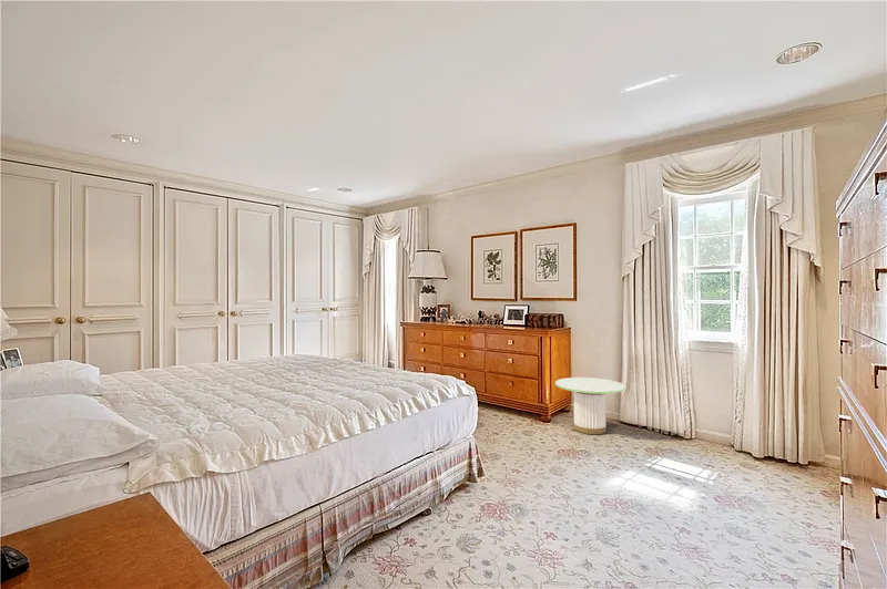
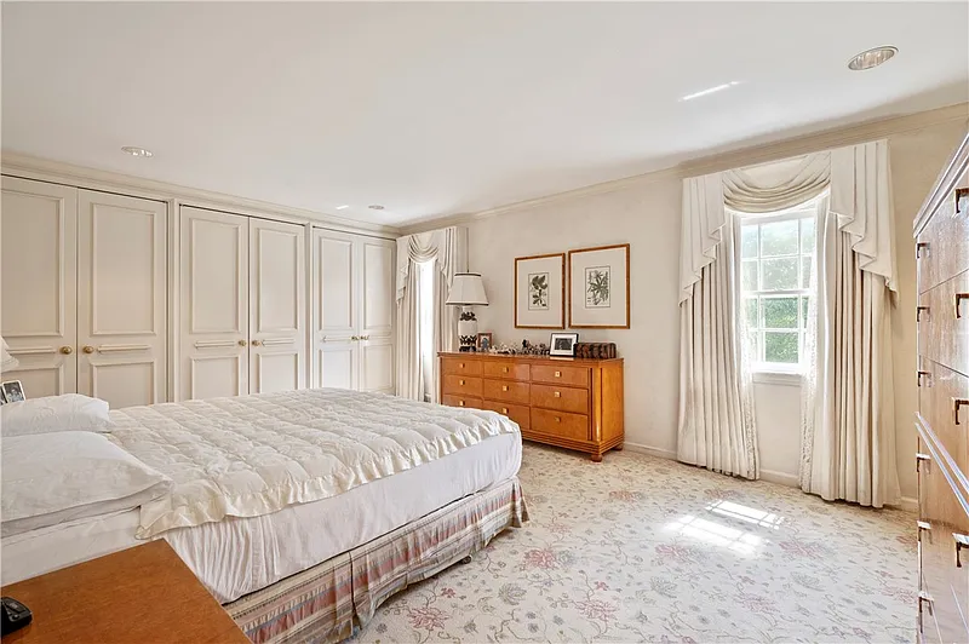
- side table [554,376,626,435]
